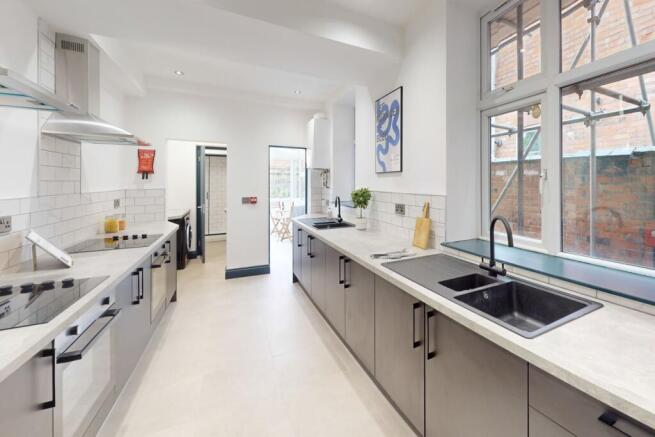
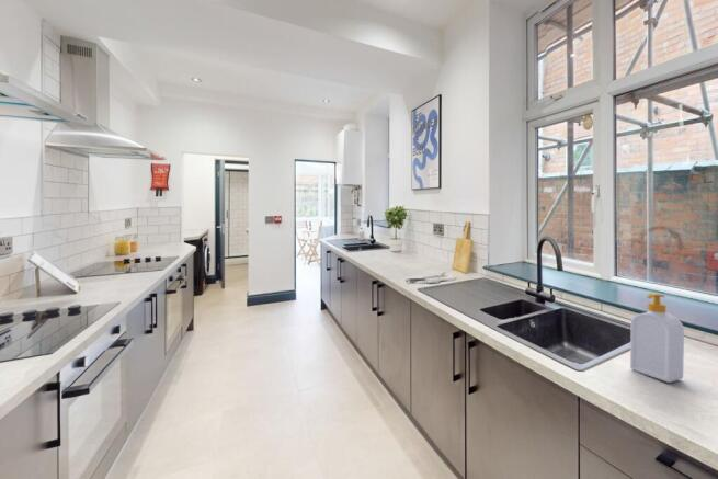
+ soap bottle [629,293,685,384]
